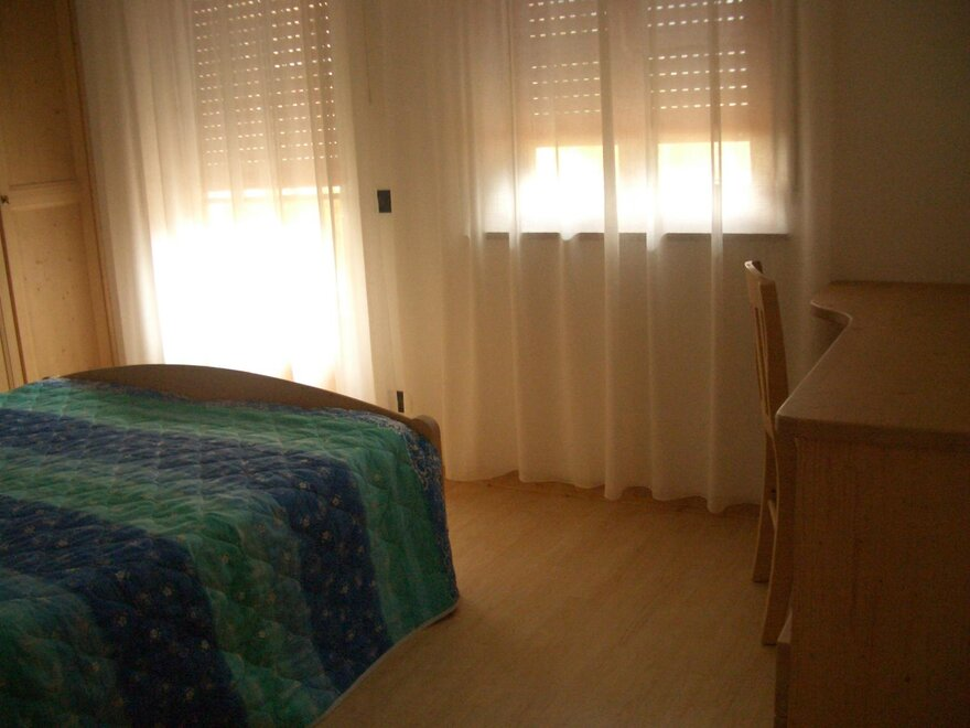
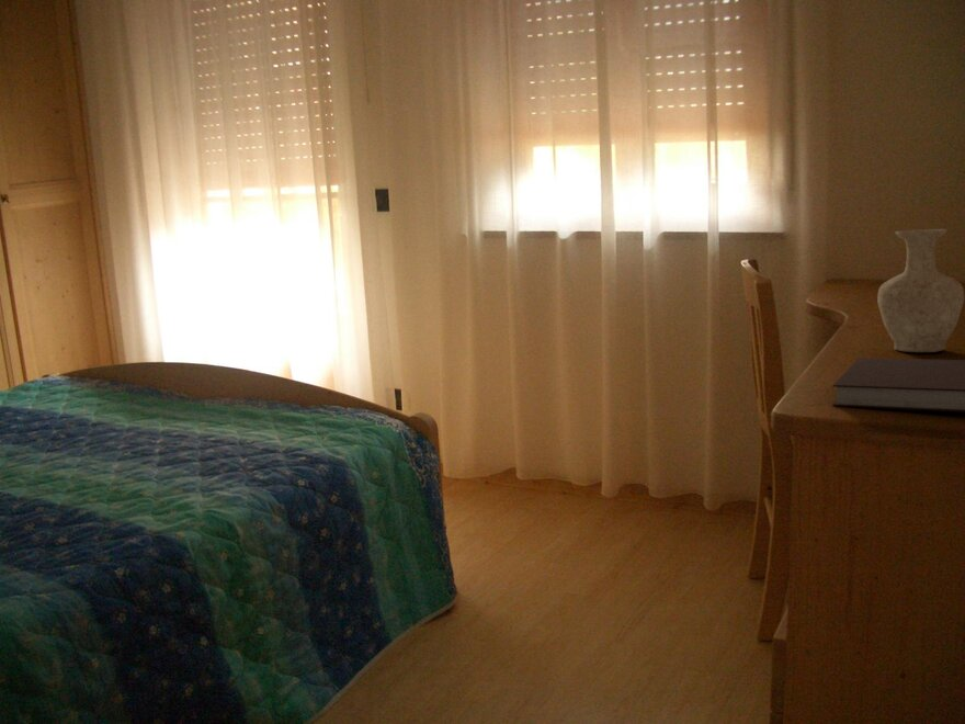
+ vase [876,228,965,353]
+ notebook [831,357,965,414]
